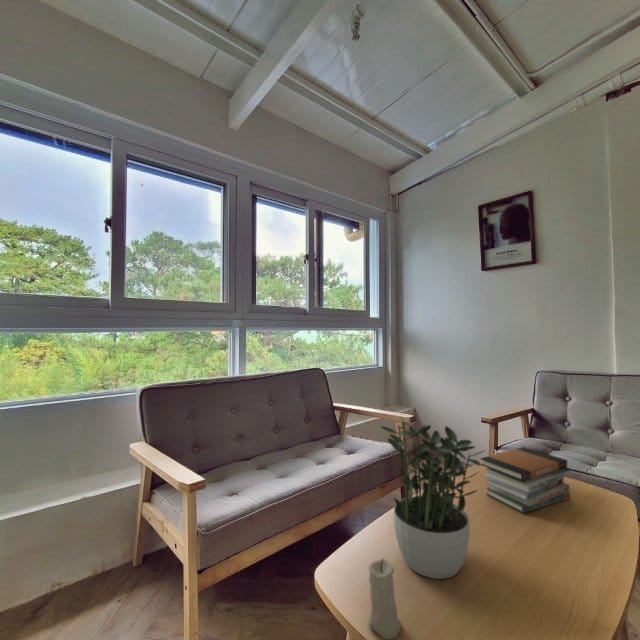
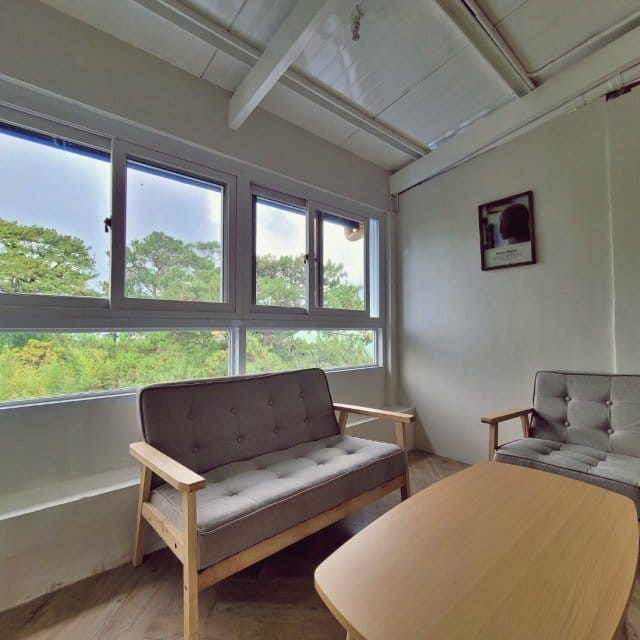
- book stack [479,446,571,514]
- potted plant [379,414,487,580]
- candle [367,558,402,640]
